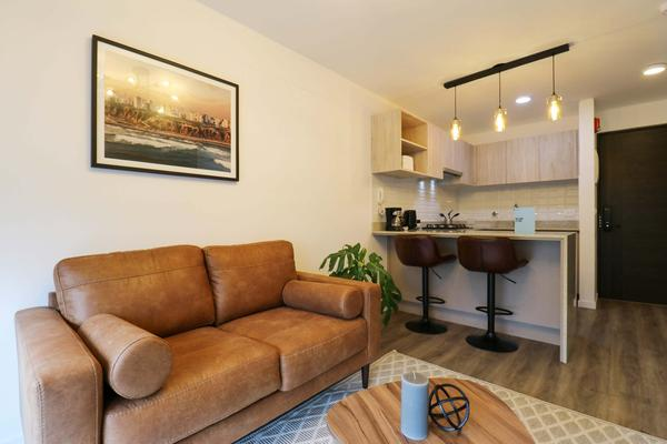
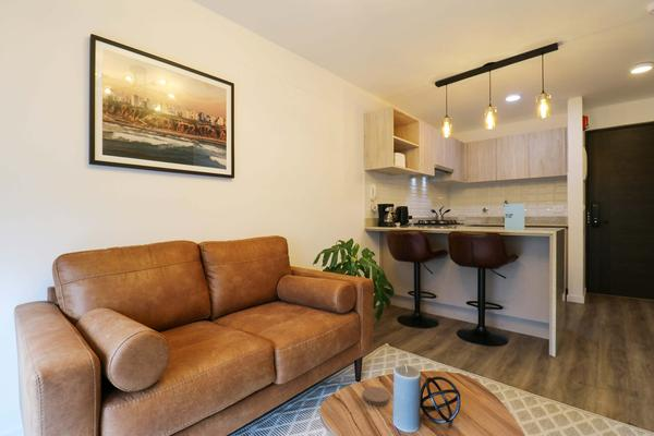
+ coaster [362,386,391,407]
